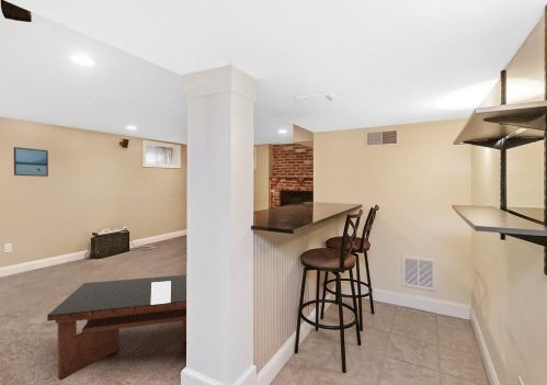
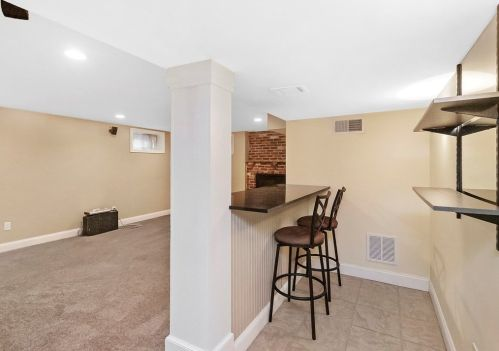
- coffee table [46,274,187,382]
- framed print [13,146,49,178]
